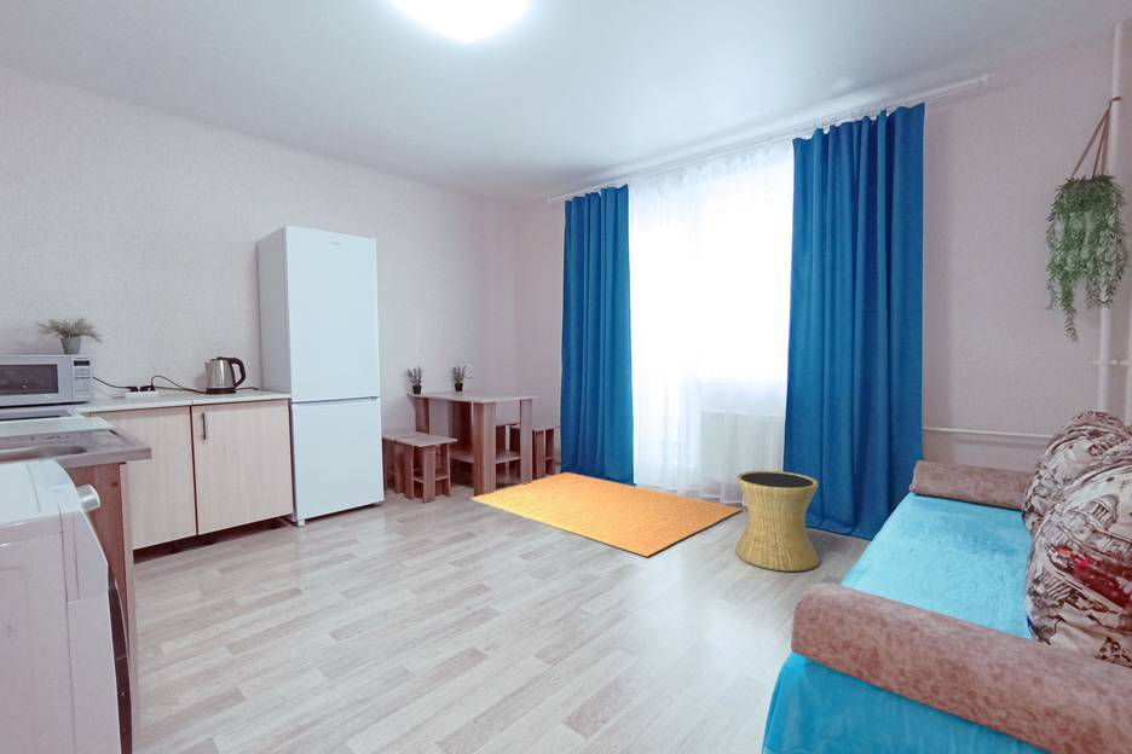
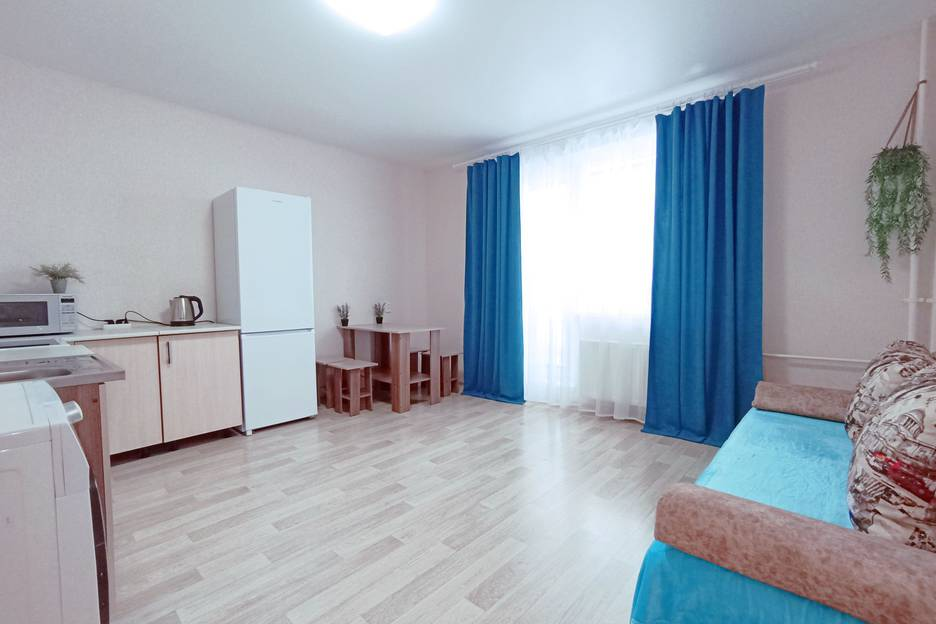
- rug [469,471,744,558]
- side table [734,470,820,573]
